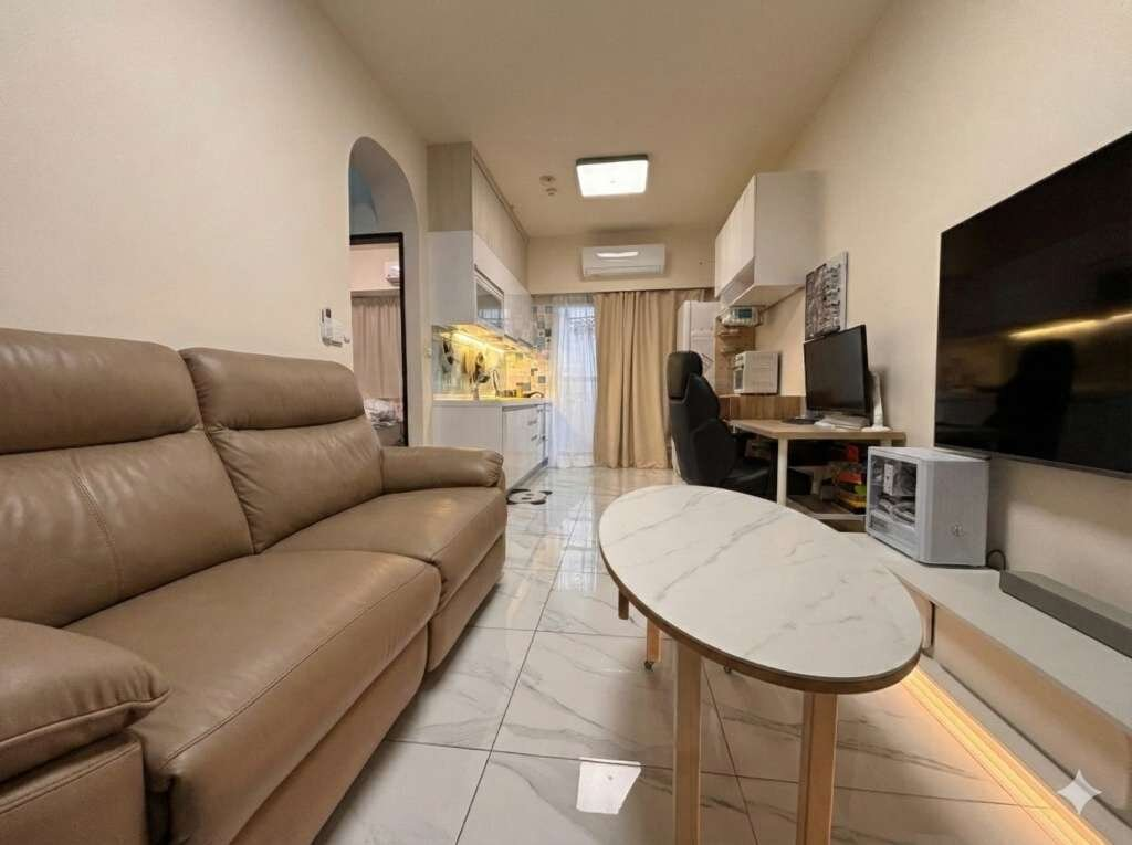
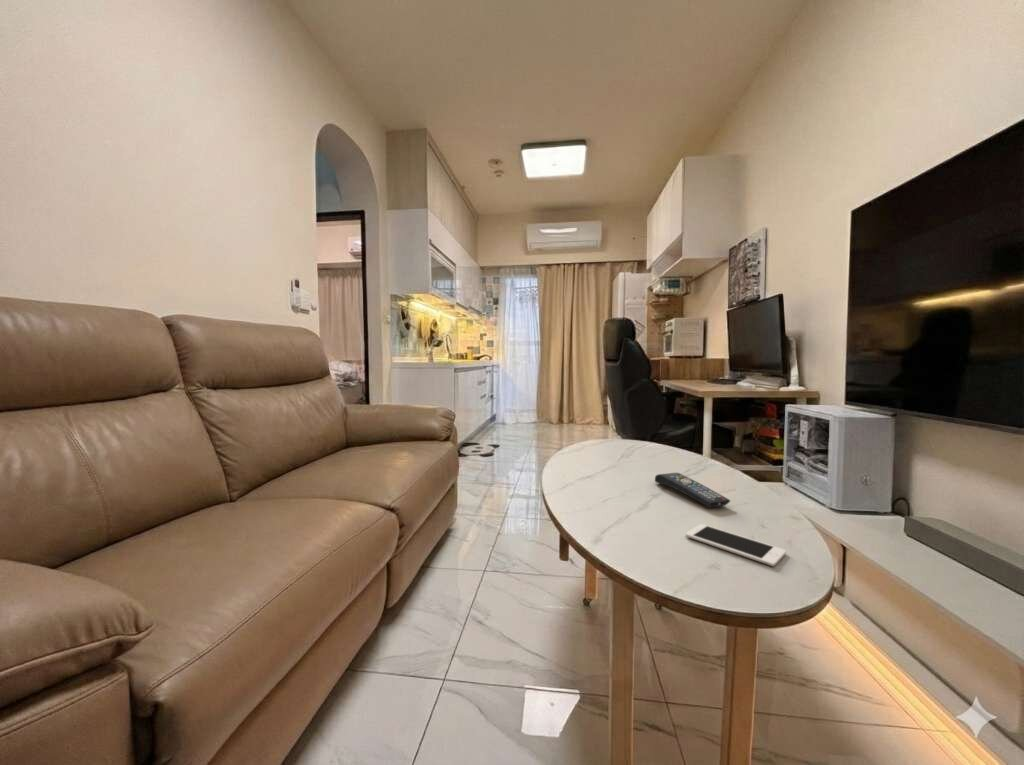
+ cell phone [685,523,787,567]
+ remote control [654,472,731,508]
